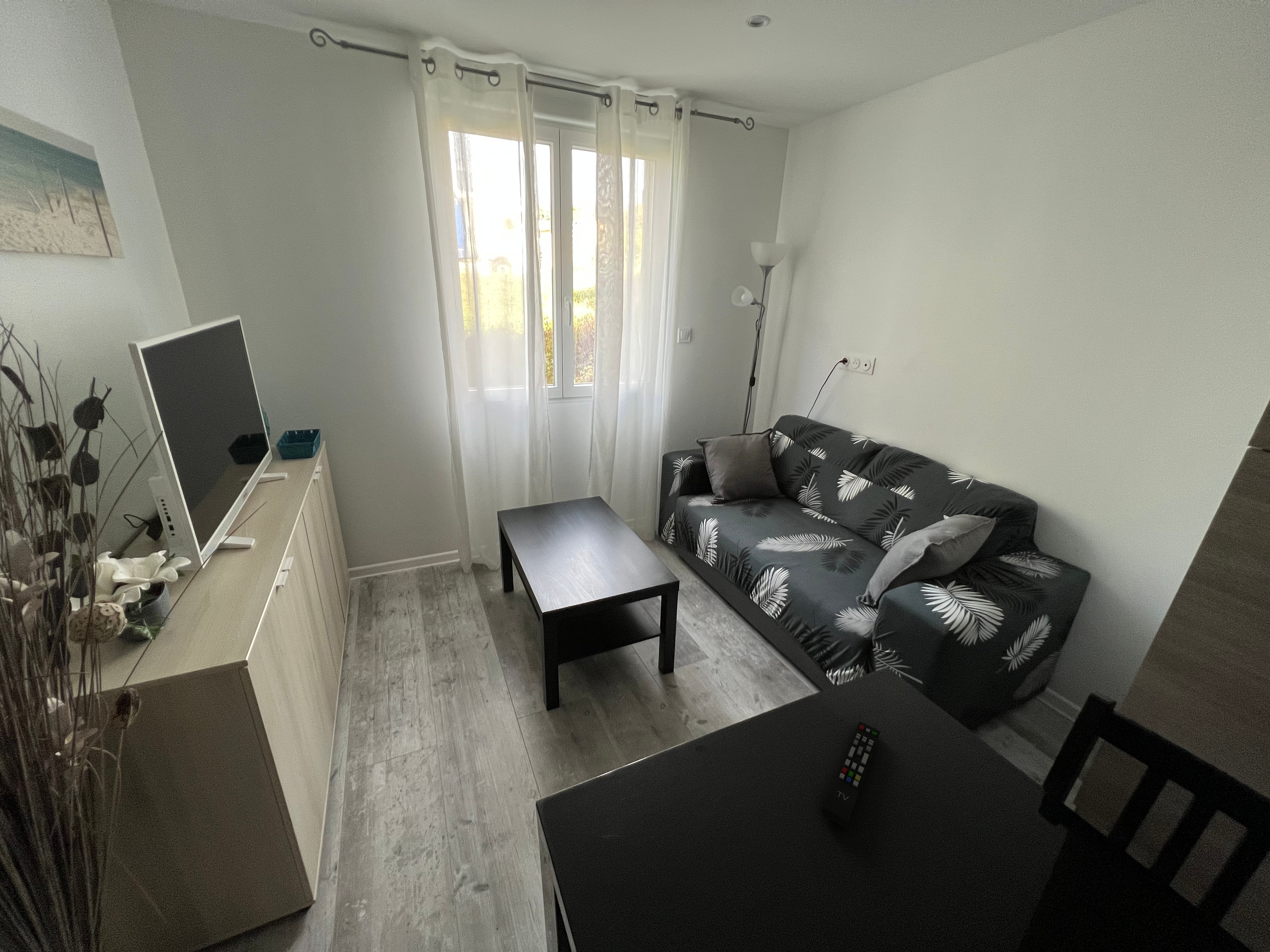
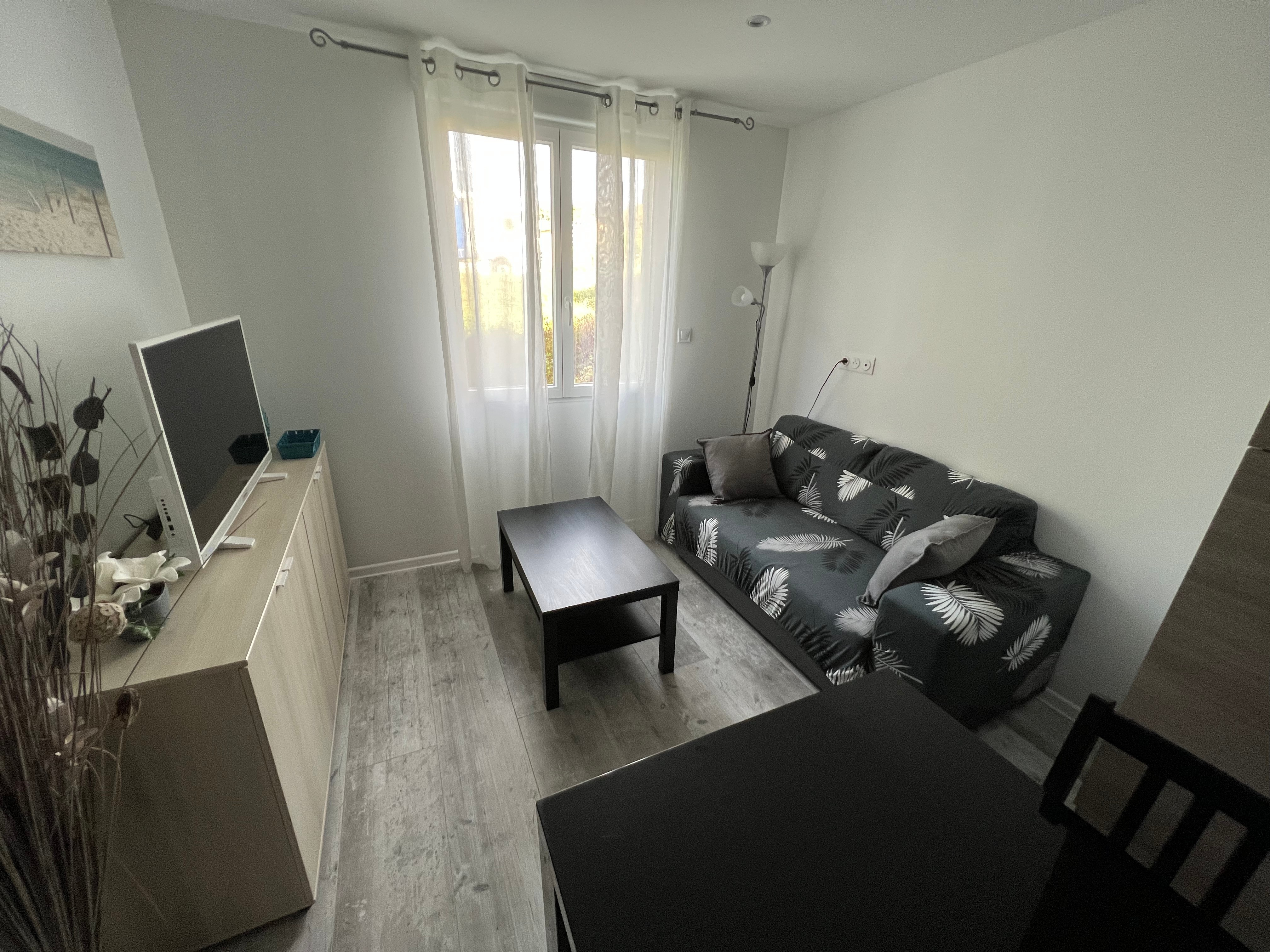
- remote control [821,721,881,829]
